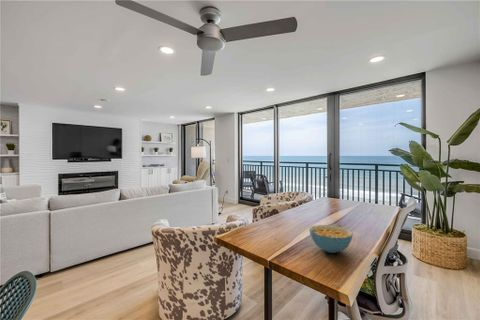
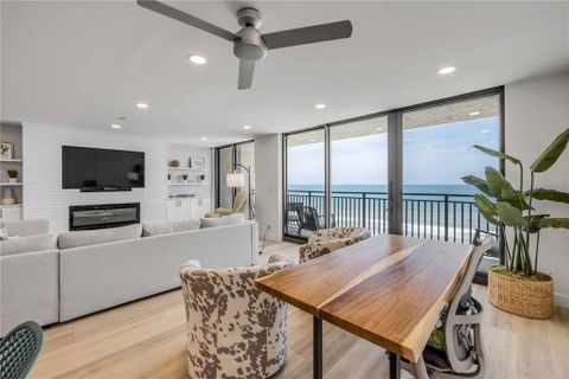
- cereal bowl [309,224,354,254]
